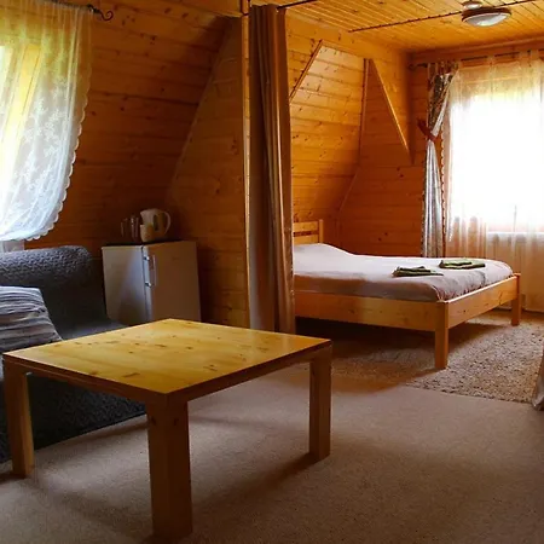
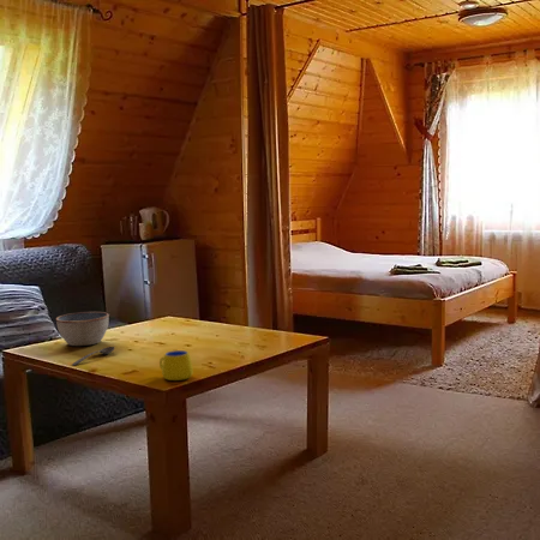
+ mug [158,349,194,382]
+ soupspoon [71,346,115,367]
+ bowl [55,311,110,347]
